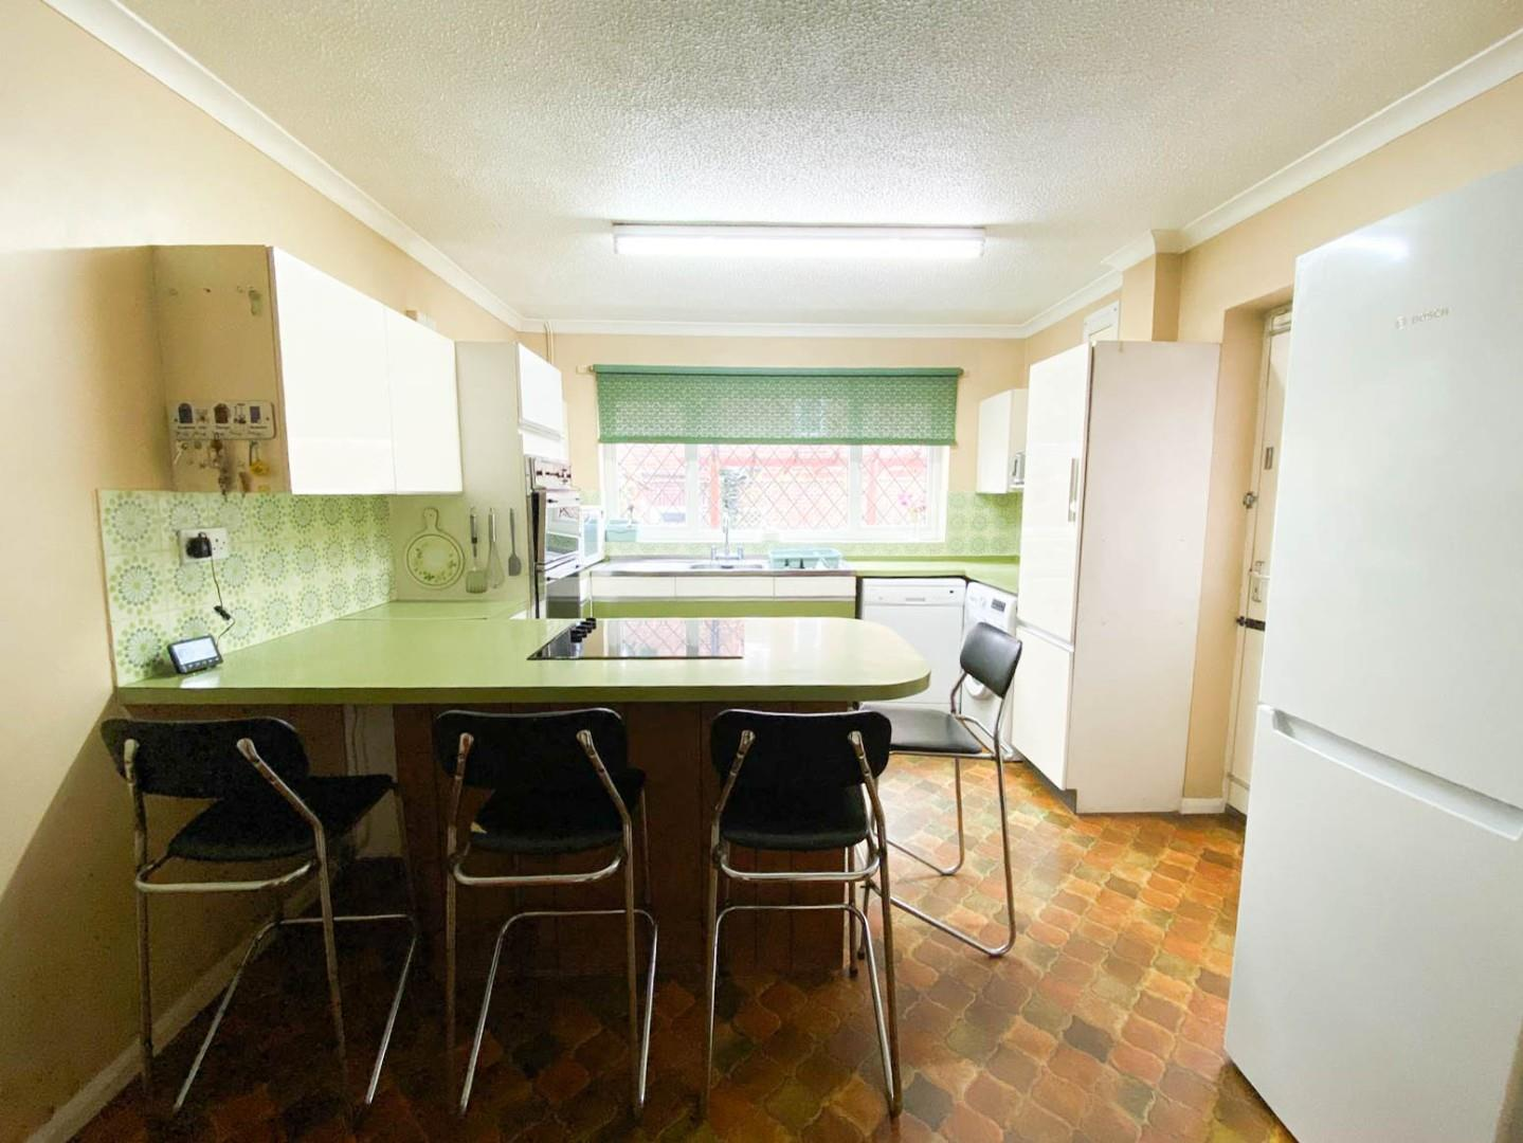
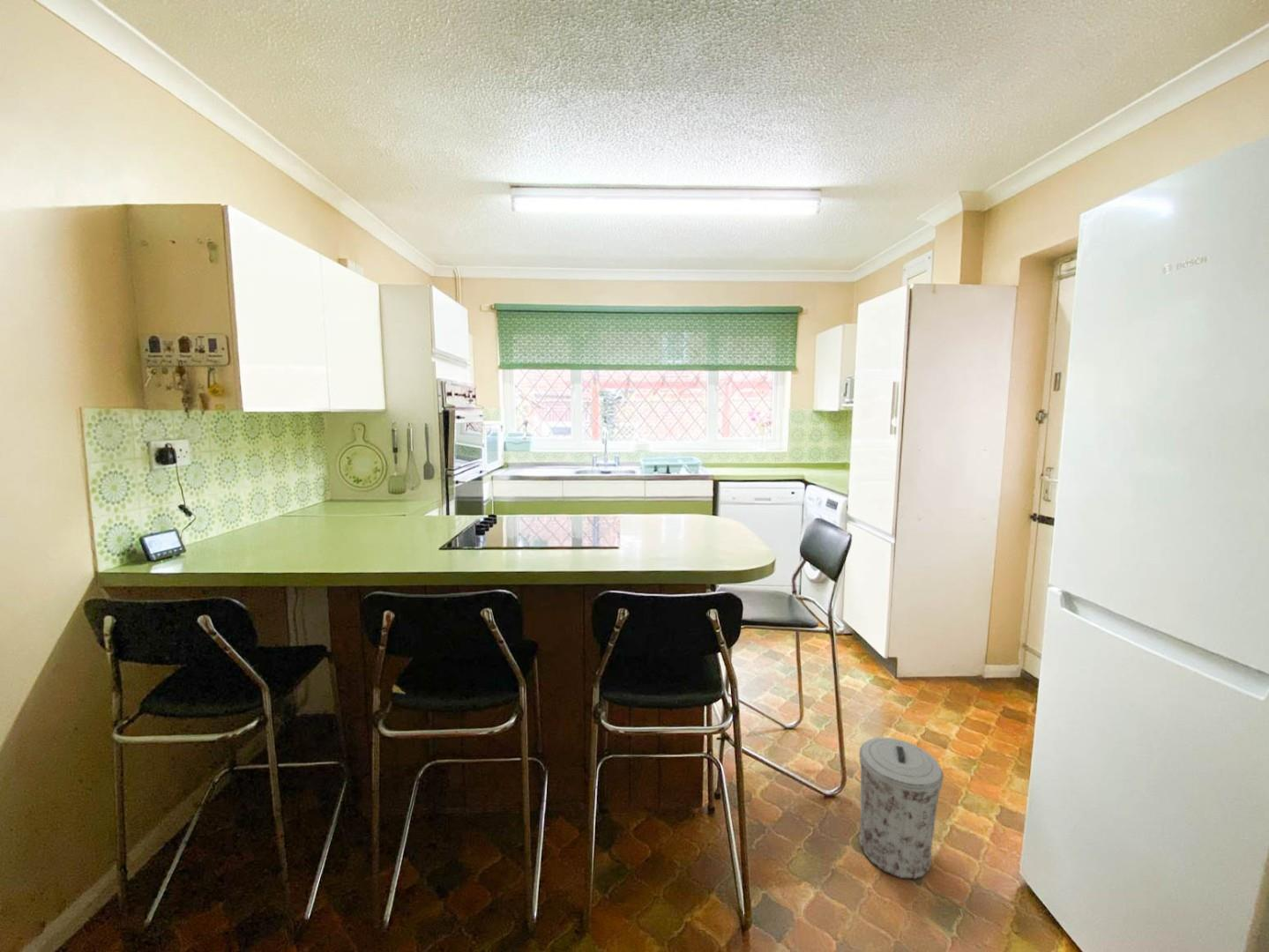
+ trash can [858,737,944,880]
